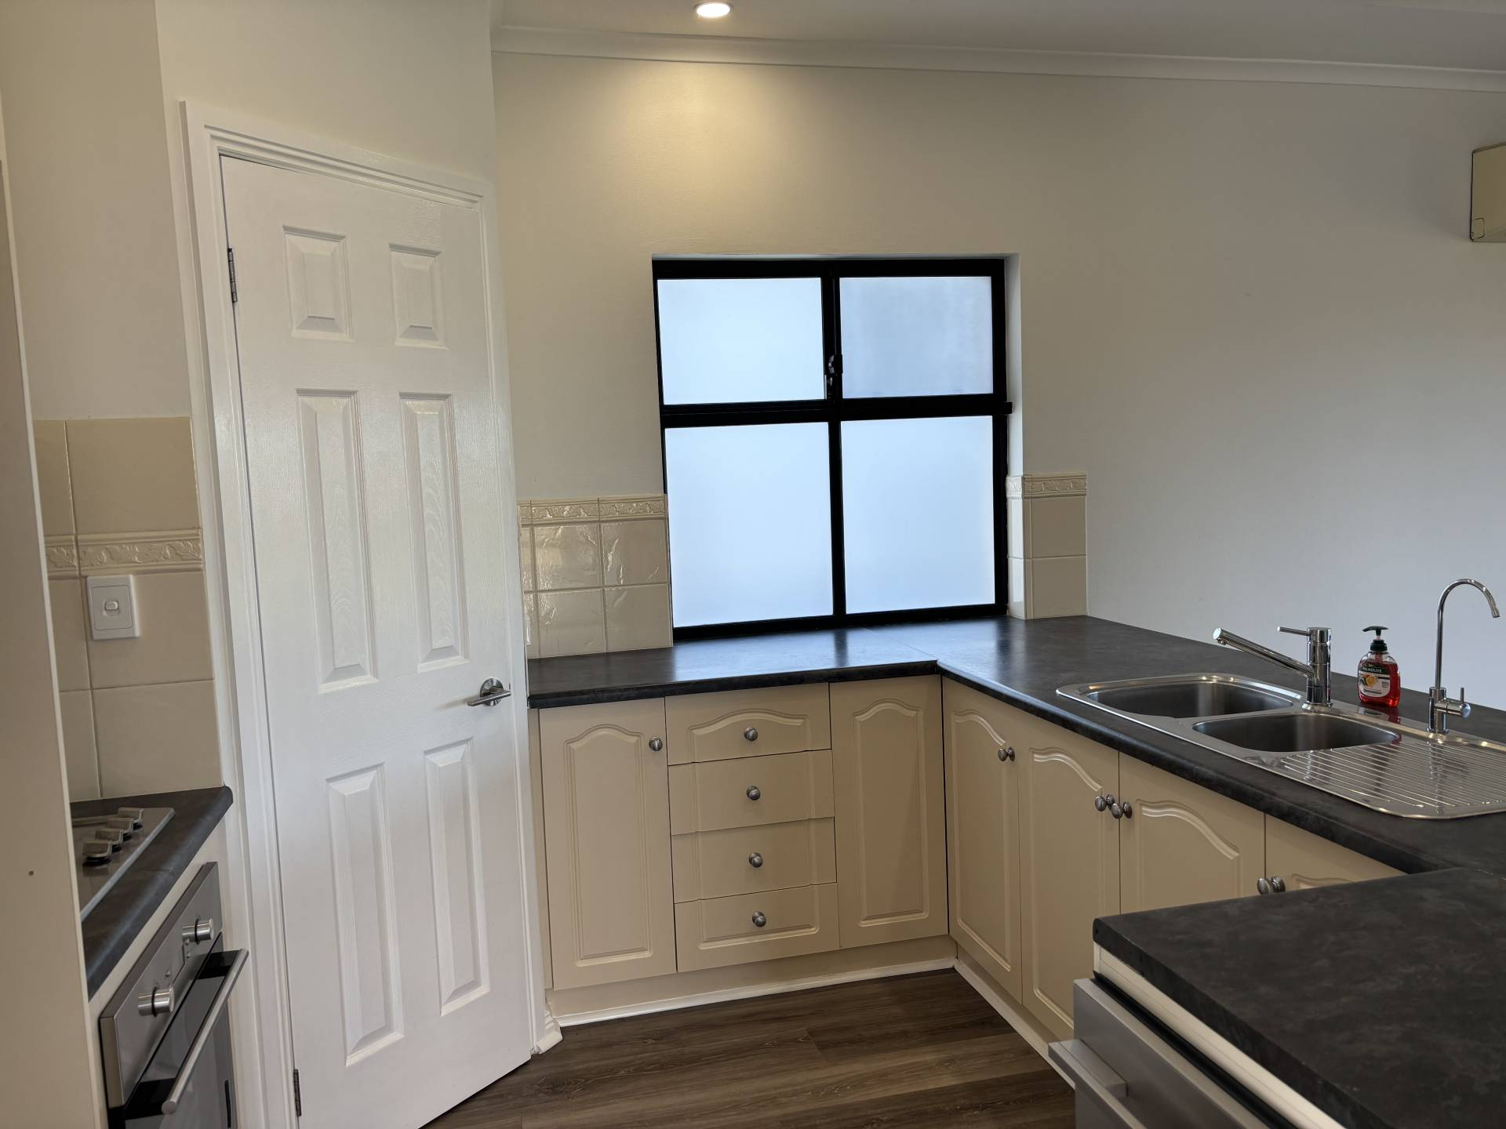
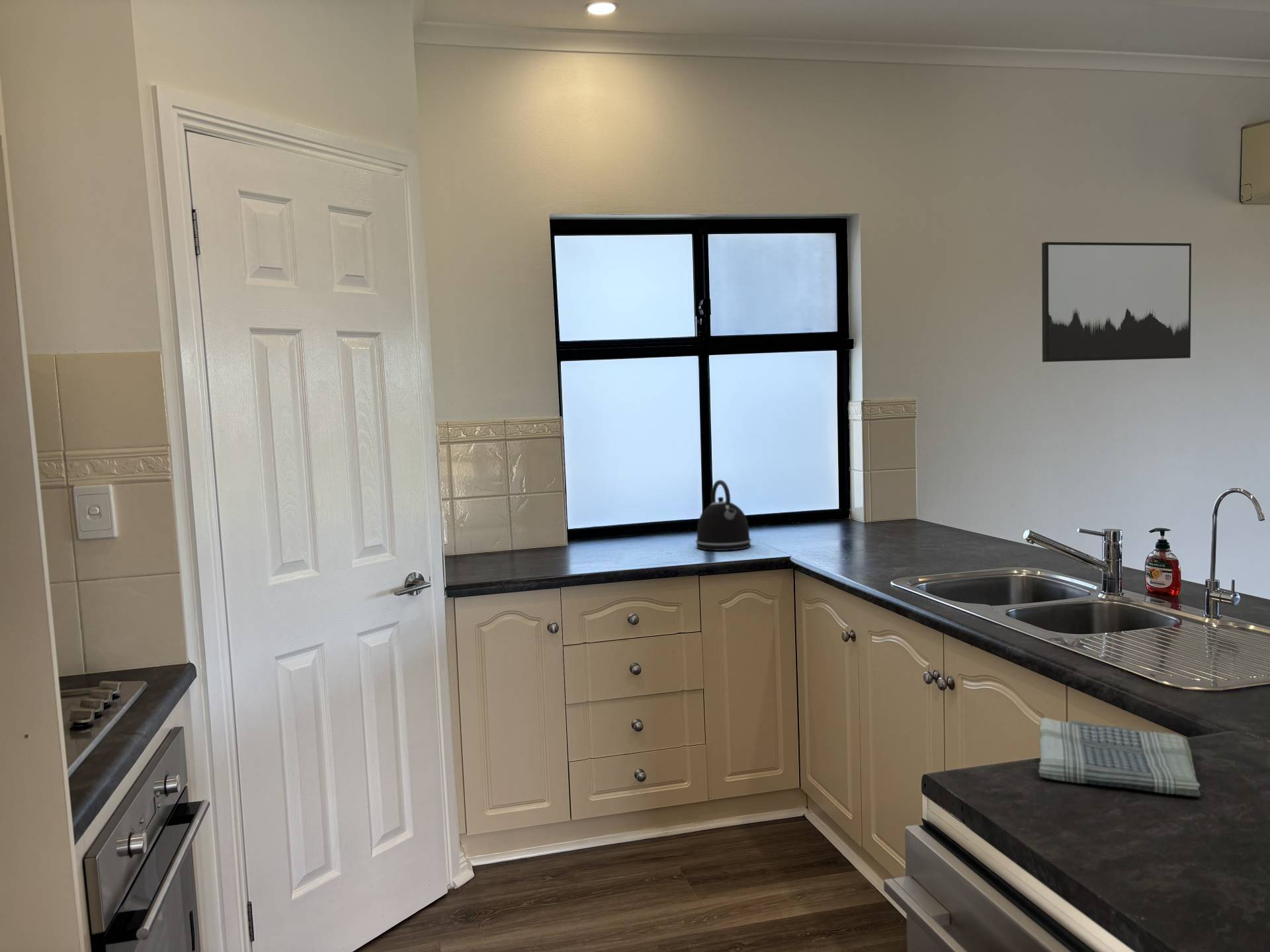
+ wall art [1041,241,1192,363]
+ dish towel [1038,717,1201,797]
+ kettle [695,479,752,551]
